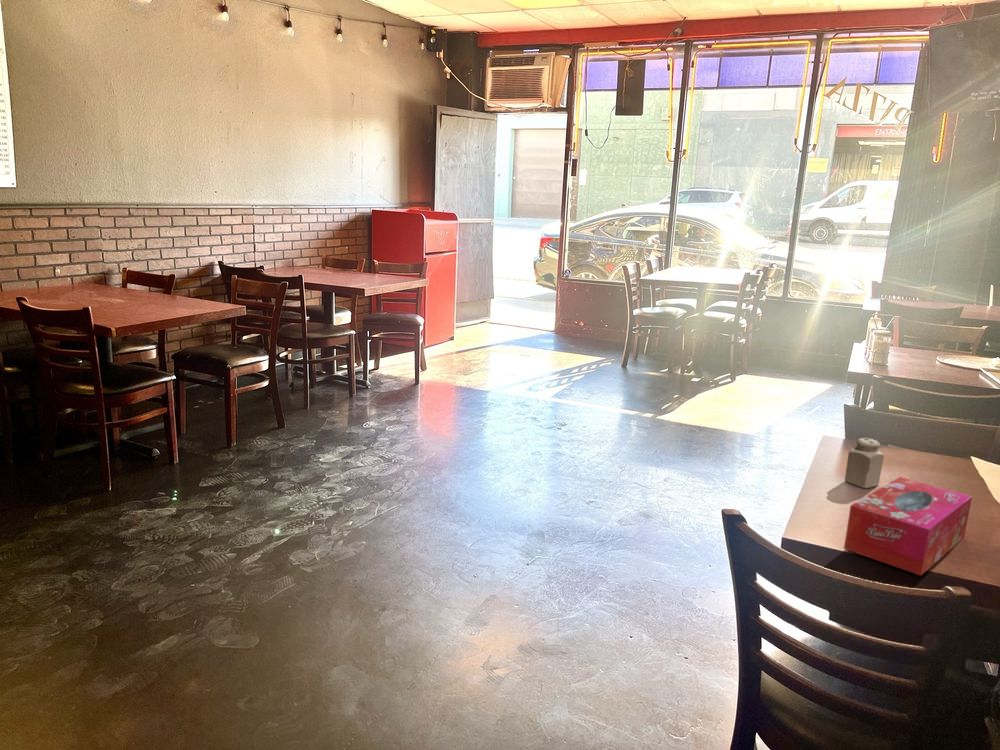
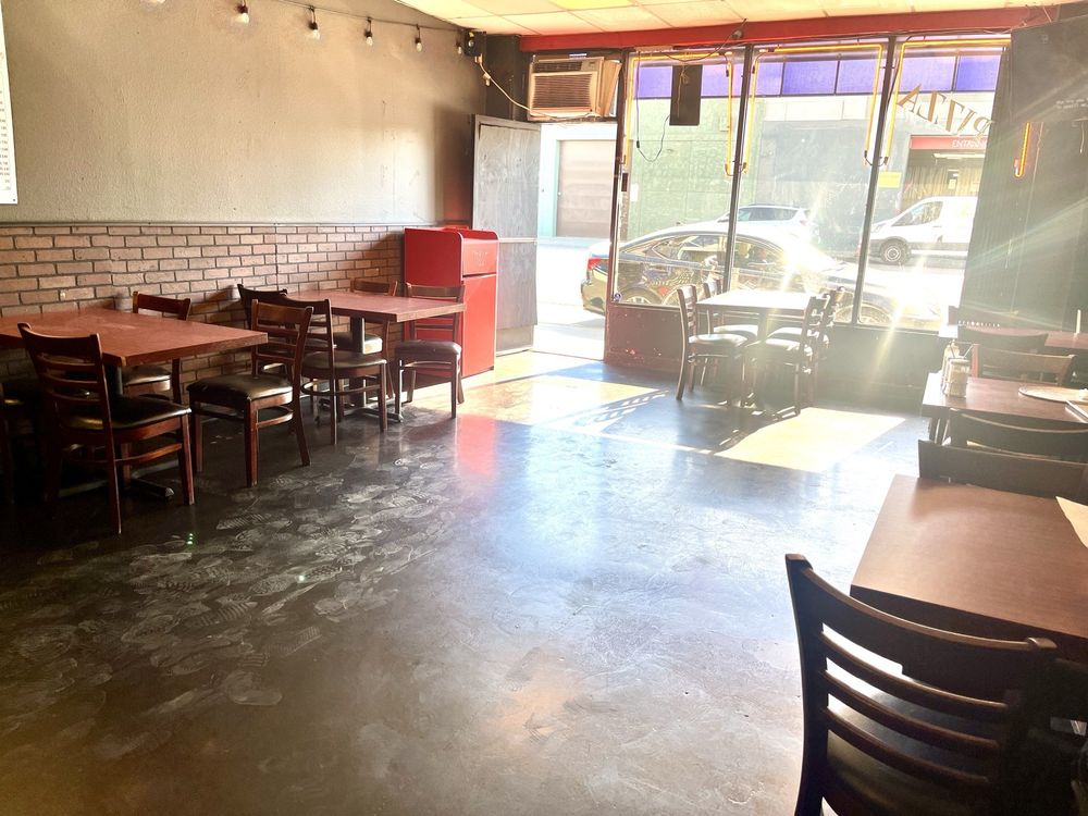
- tissue box [843,476,973,577]
- salt shaker [844,437,885,489]
